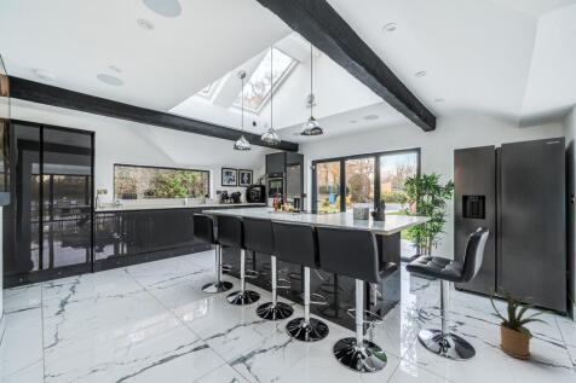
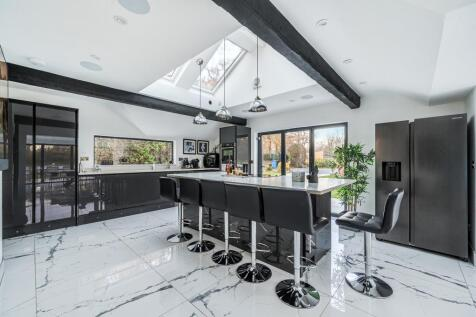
- house plant [488,285,558,360]
